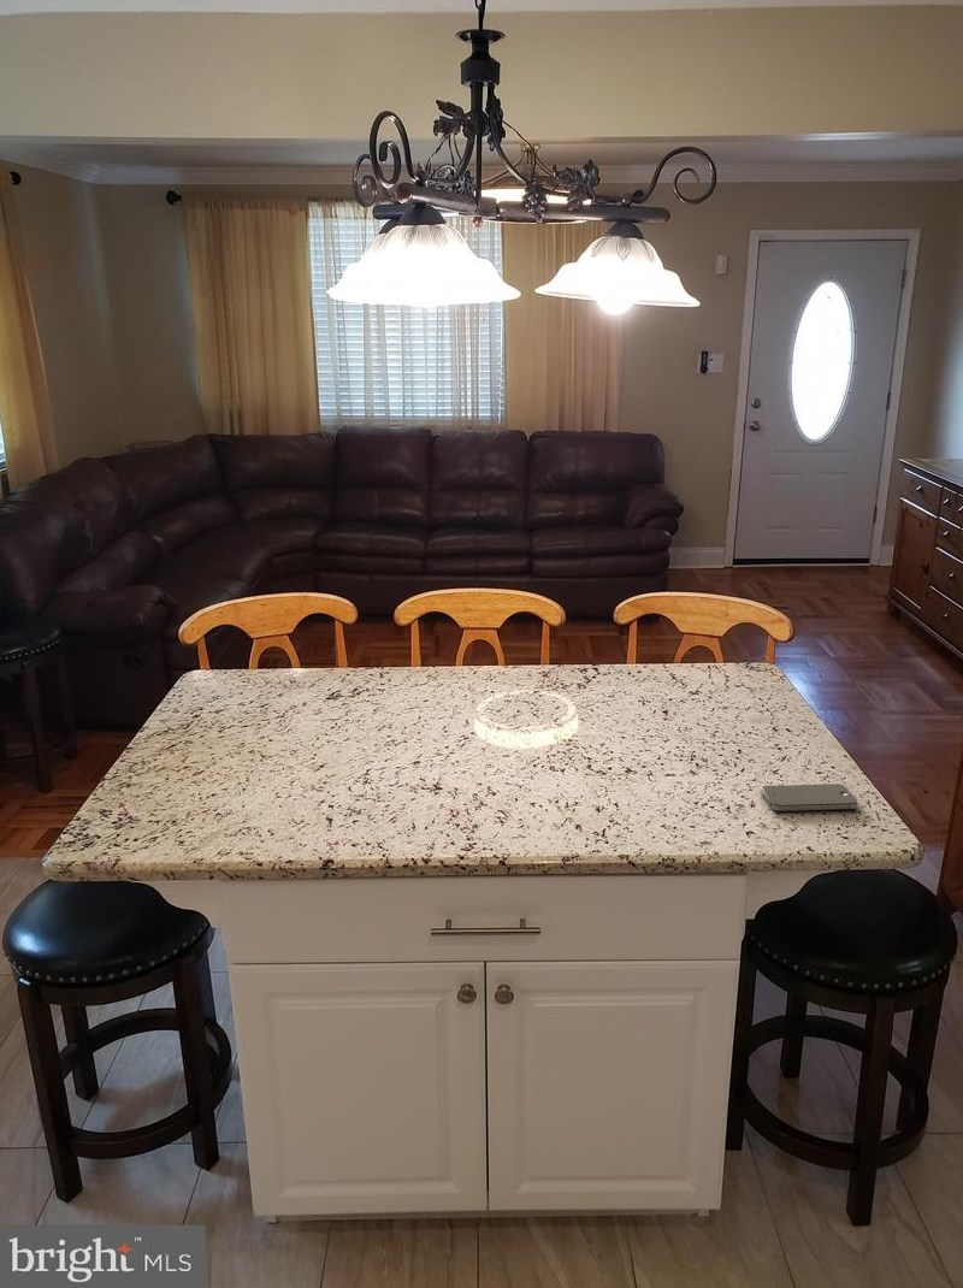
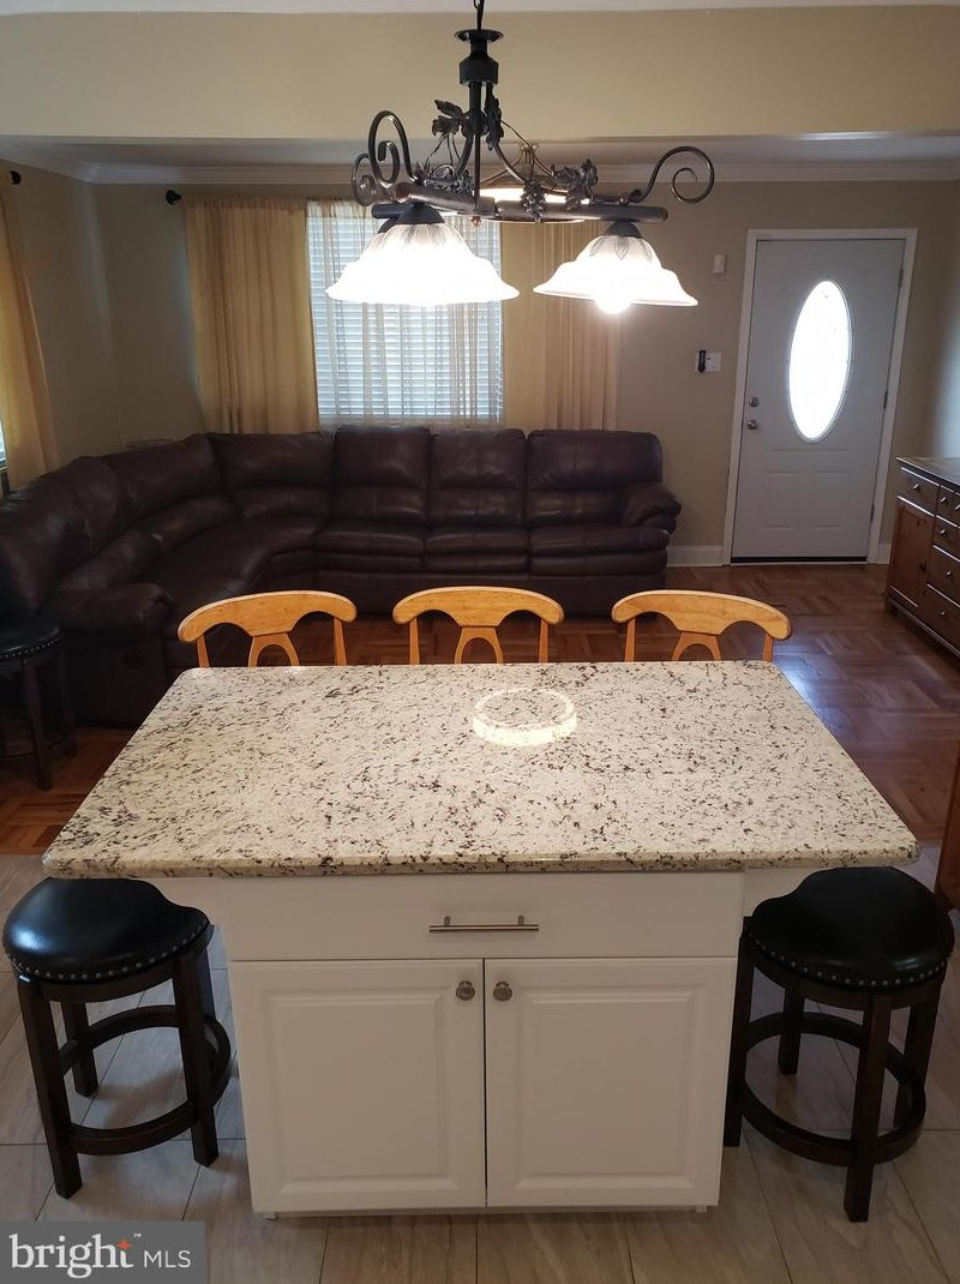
- smartphone [760,782,859,813]
